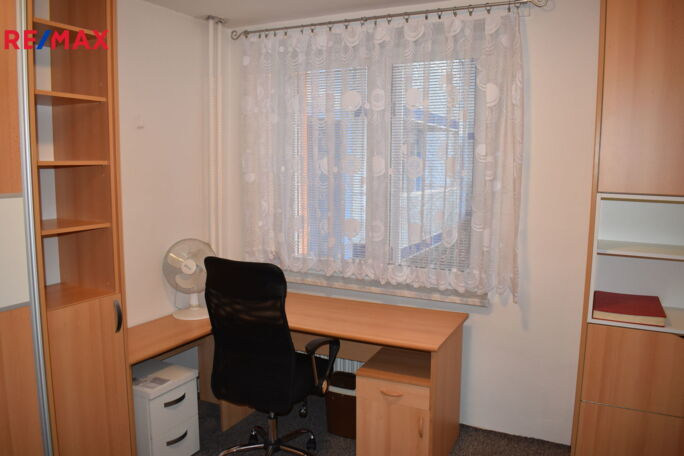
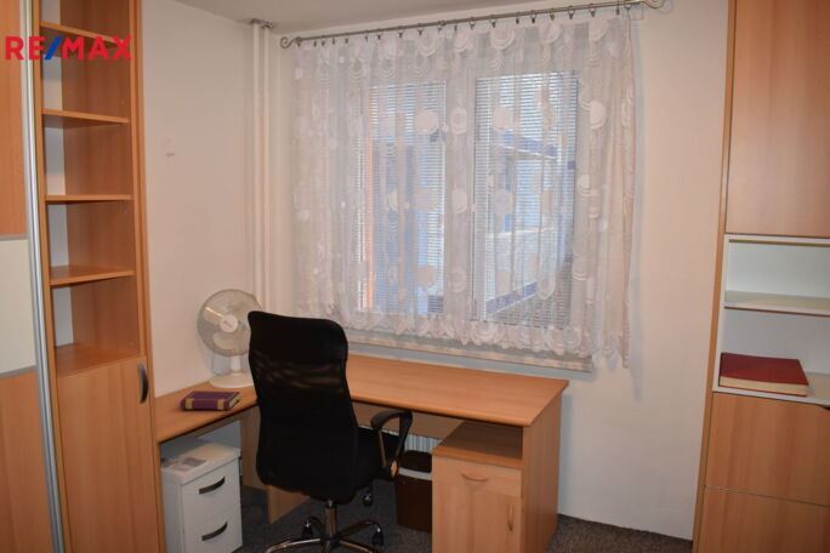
+ book [180,389,241,411]
